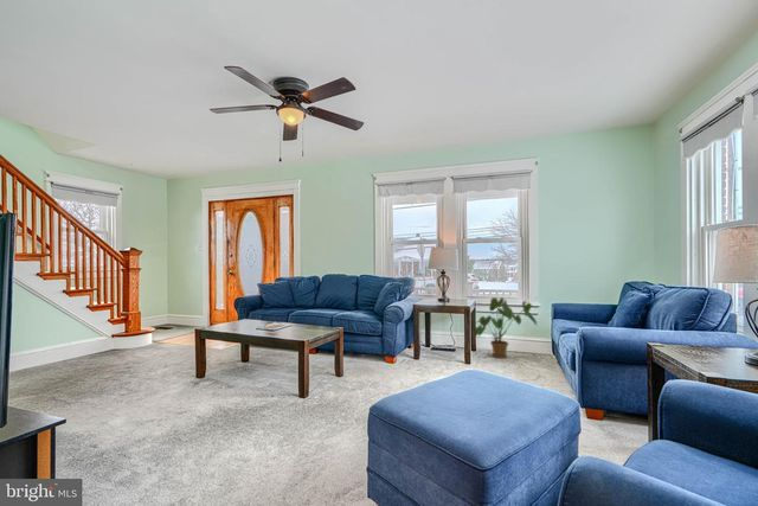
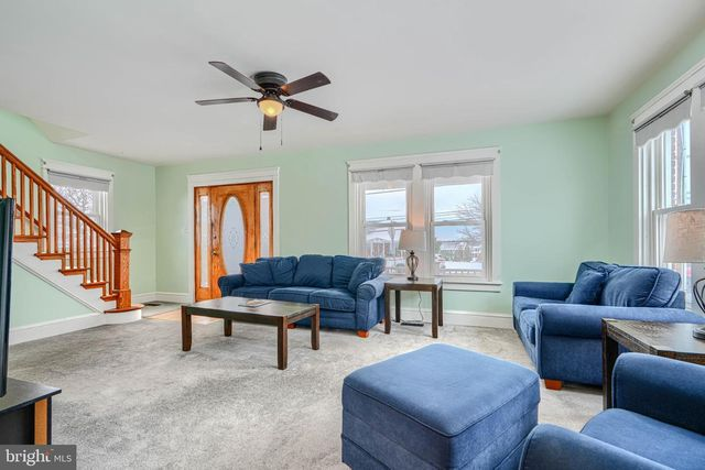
- house plant [473,296,538,359]
